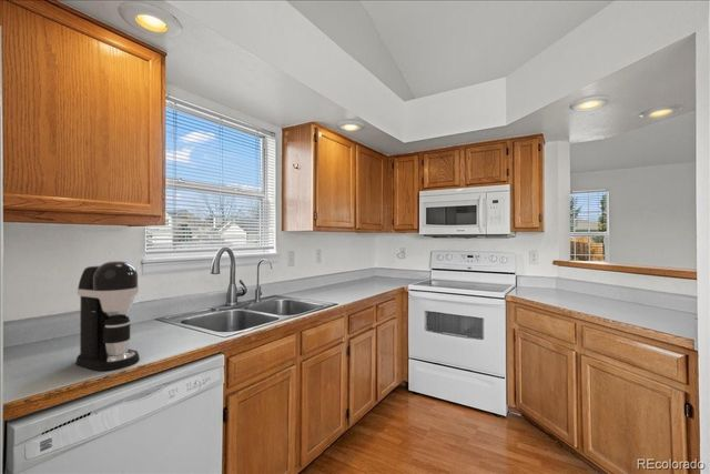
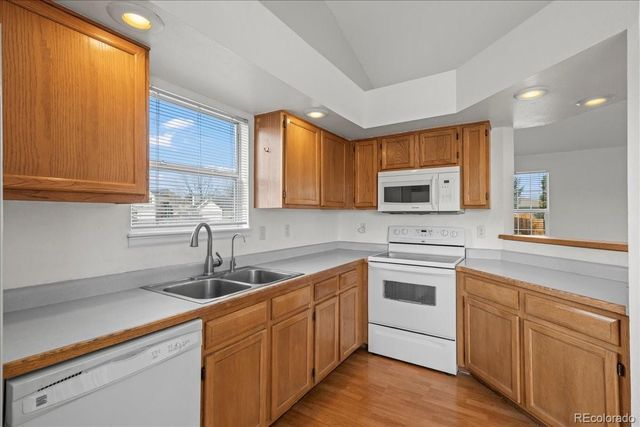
- coffee maker [74,260,141,372]
